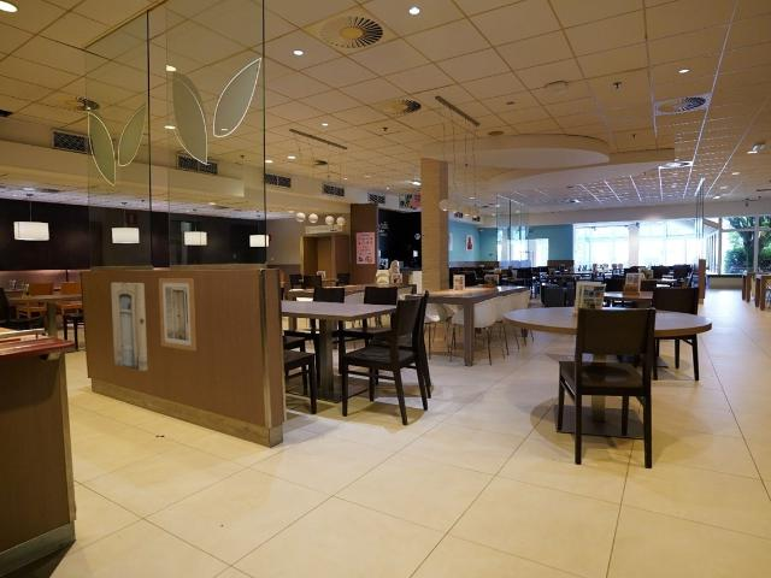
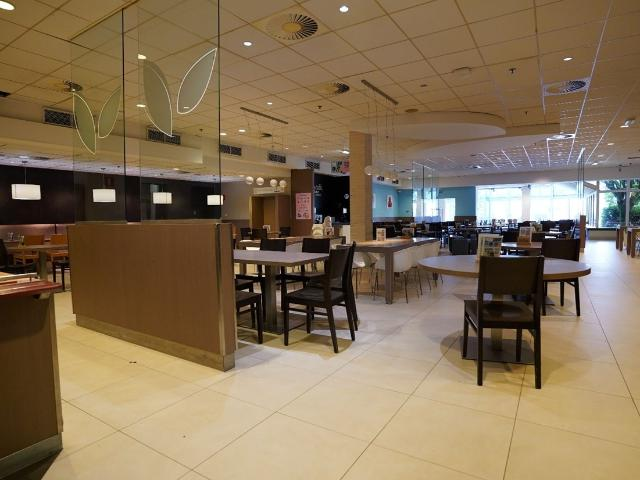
- wall art [110,282,148,372]
- wall art [158,277,198,352]
